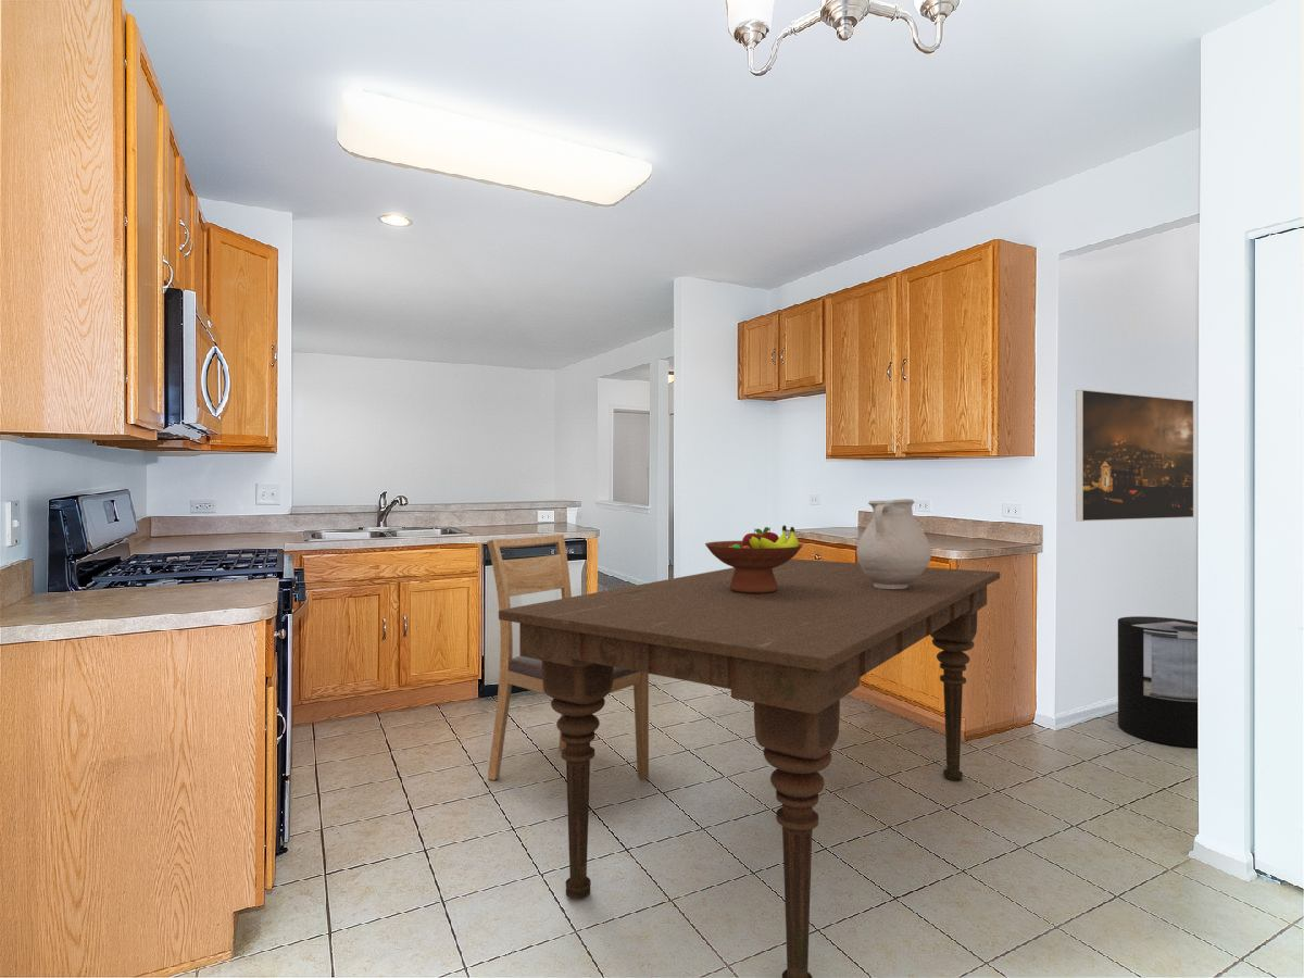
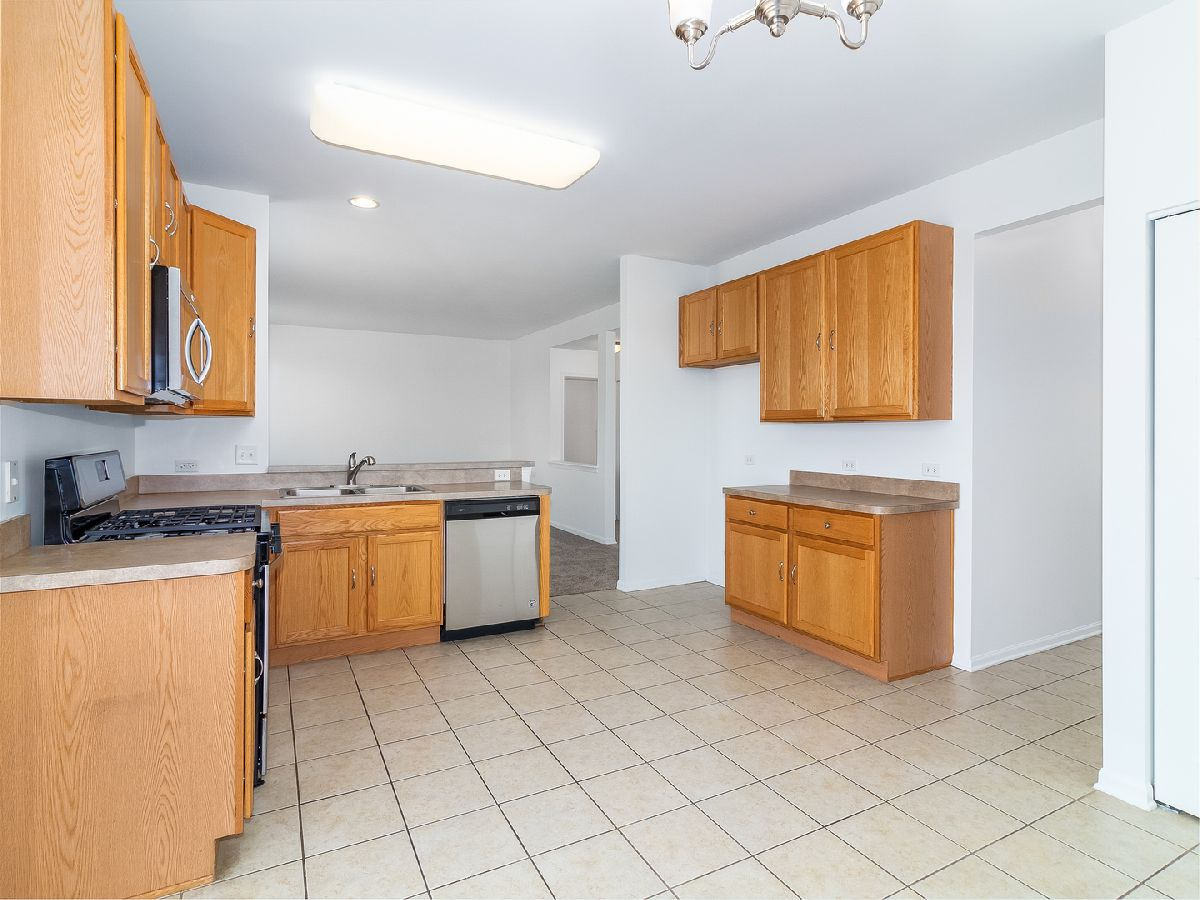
- dining table [498,559,1001,978]
- trash can [1117,615,1199,749]
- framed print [1075,389,1195,523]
- vase [855,498,932,589]
- fruit bowl [704,525,804,593]
- chair [486,534,650,781]
